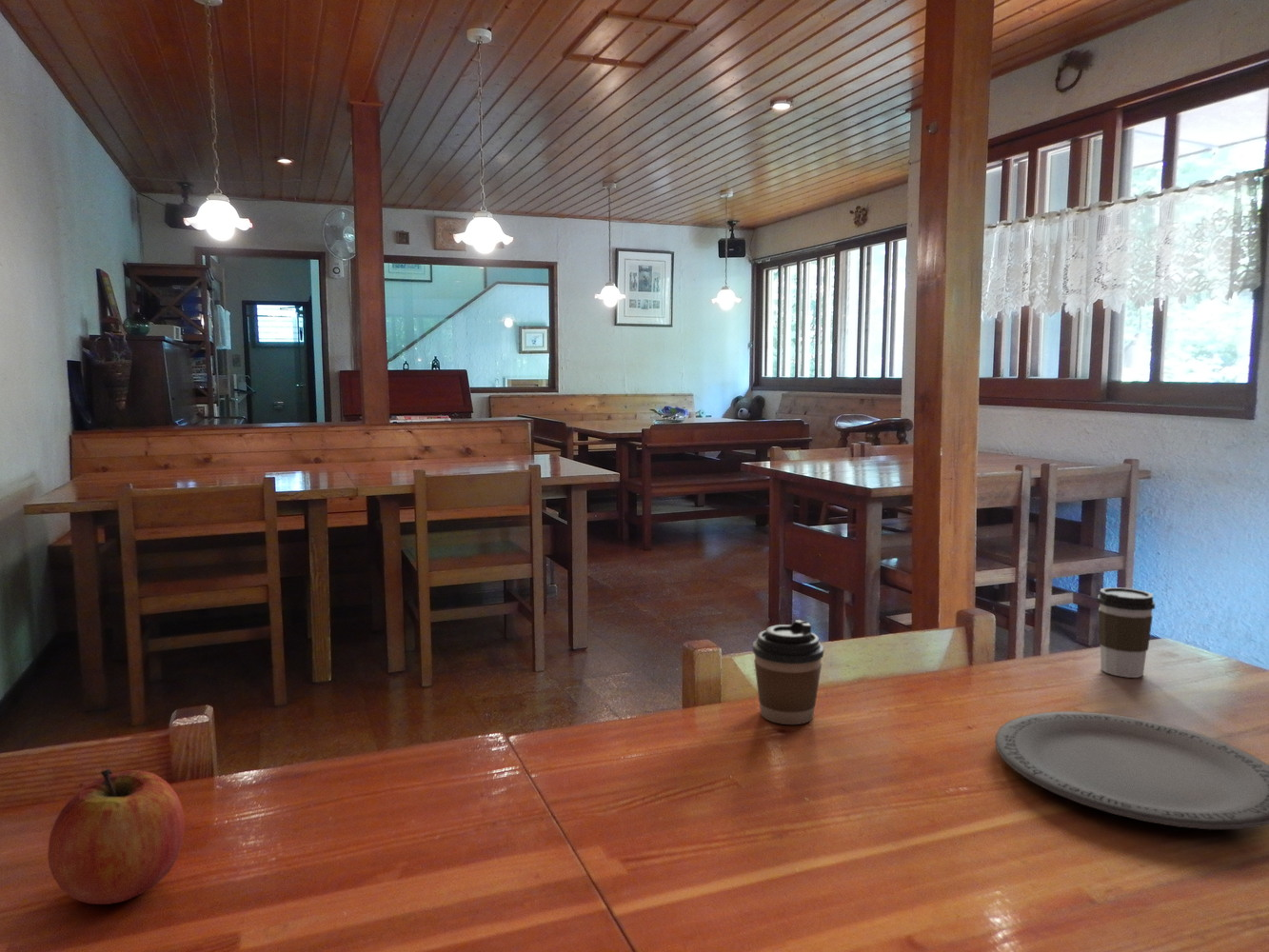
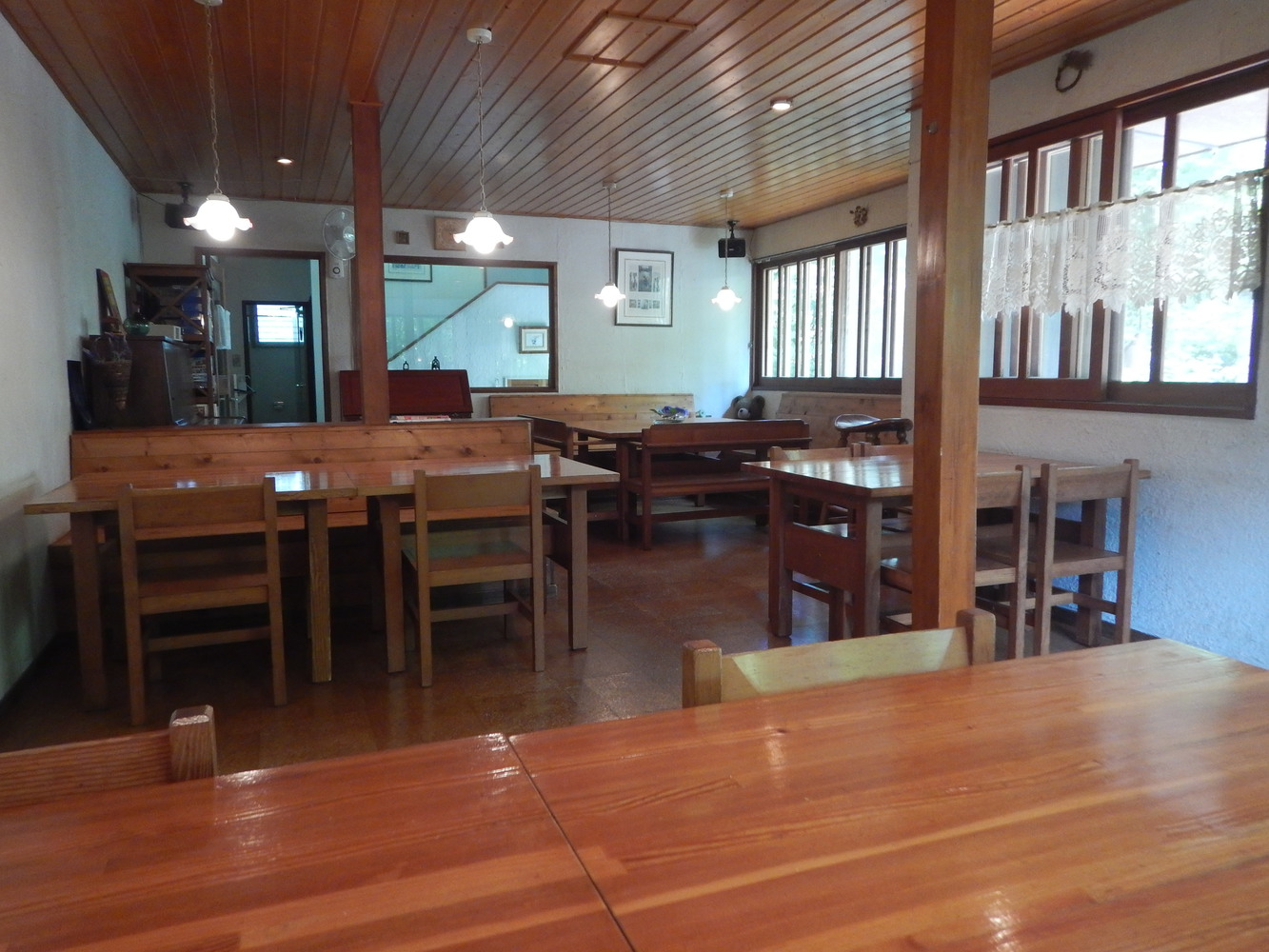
- apple [47,768,186,905]
- plate [995,710,1269,830]
- coffee cup [1096,586,1156,679]
- coffee cup [751,619,825,725]
